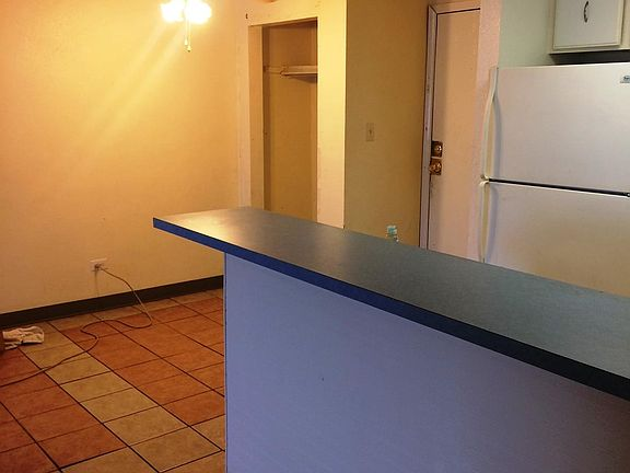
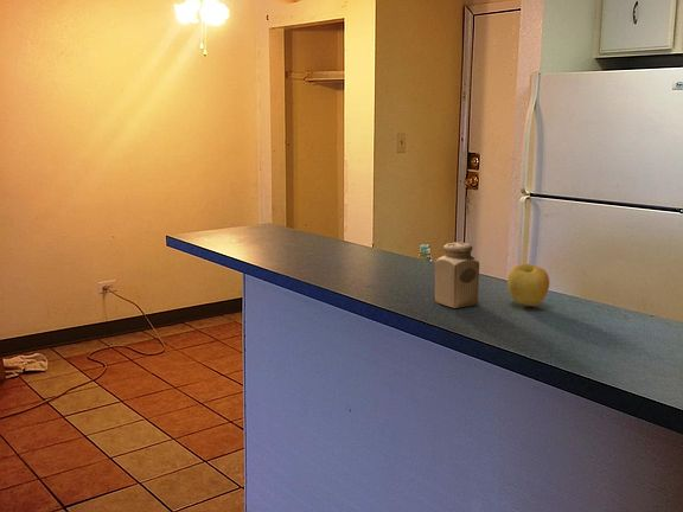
+ apple [506,263,550,307]
+ salt shaker [434,242,480,309]
